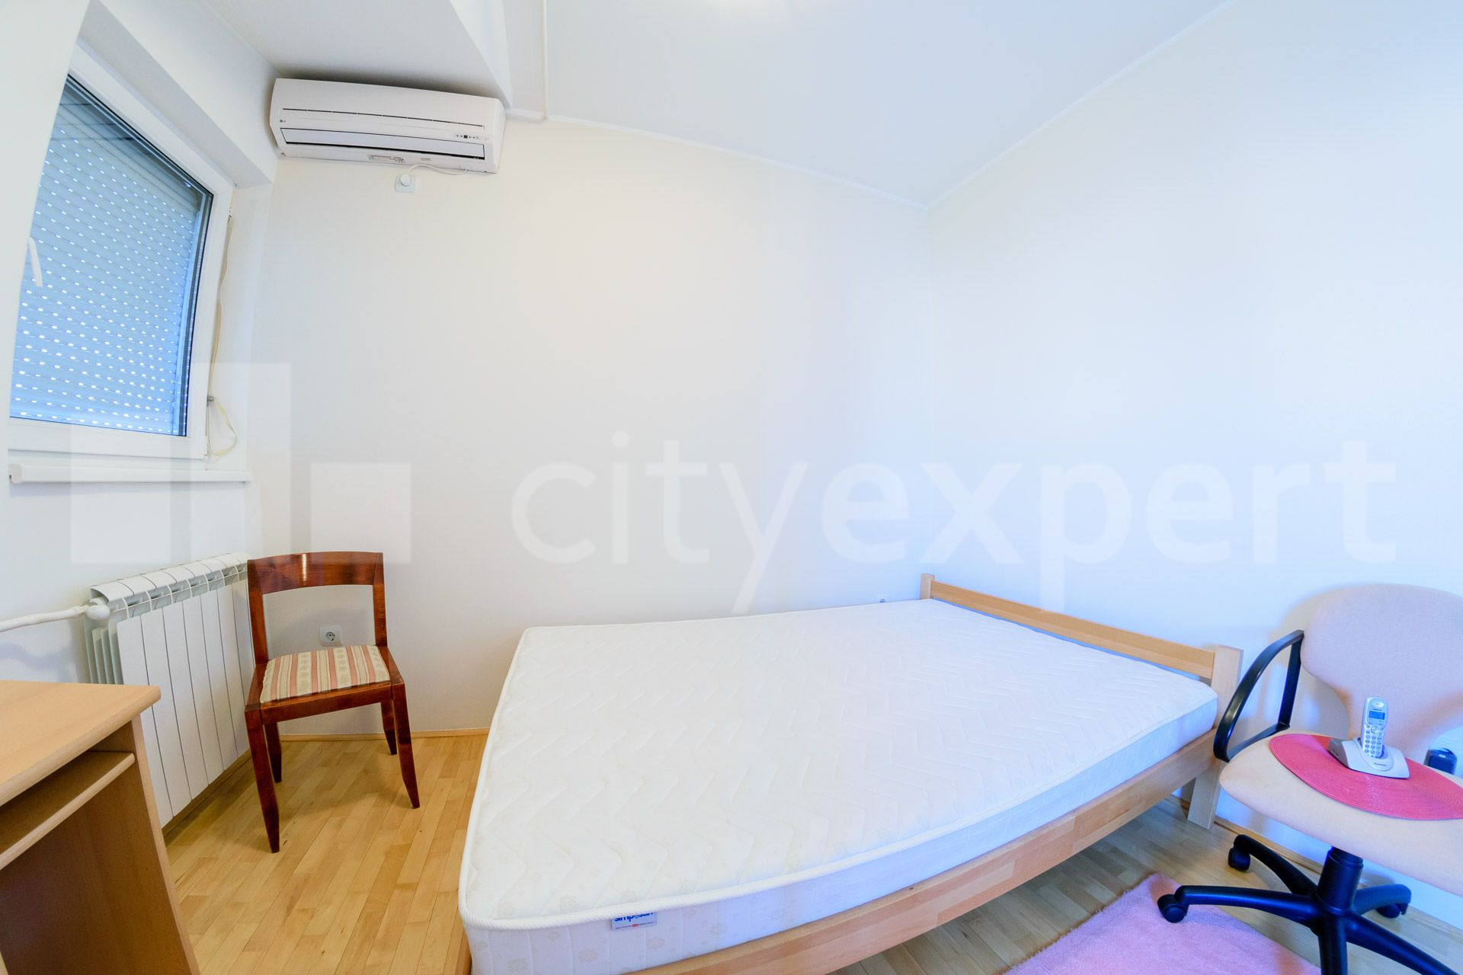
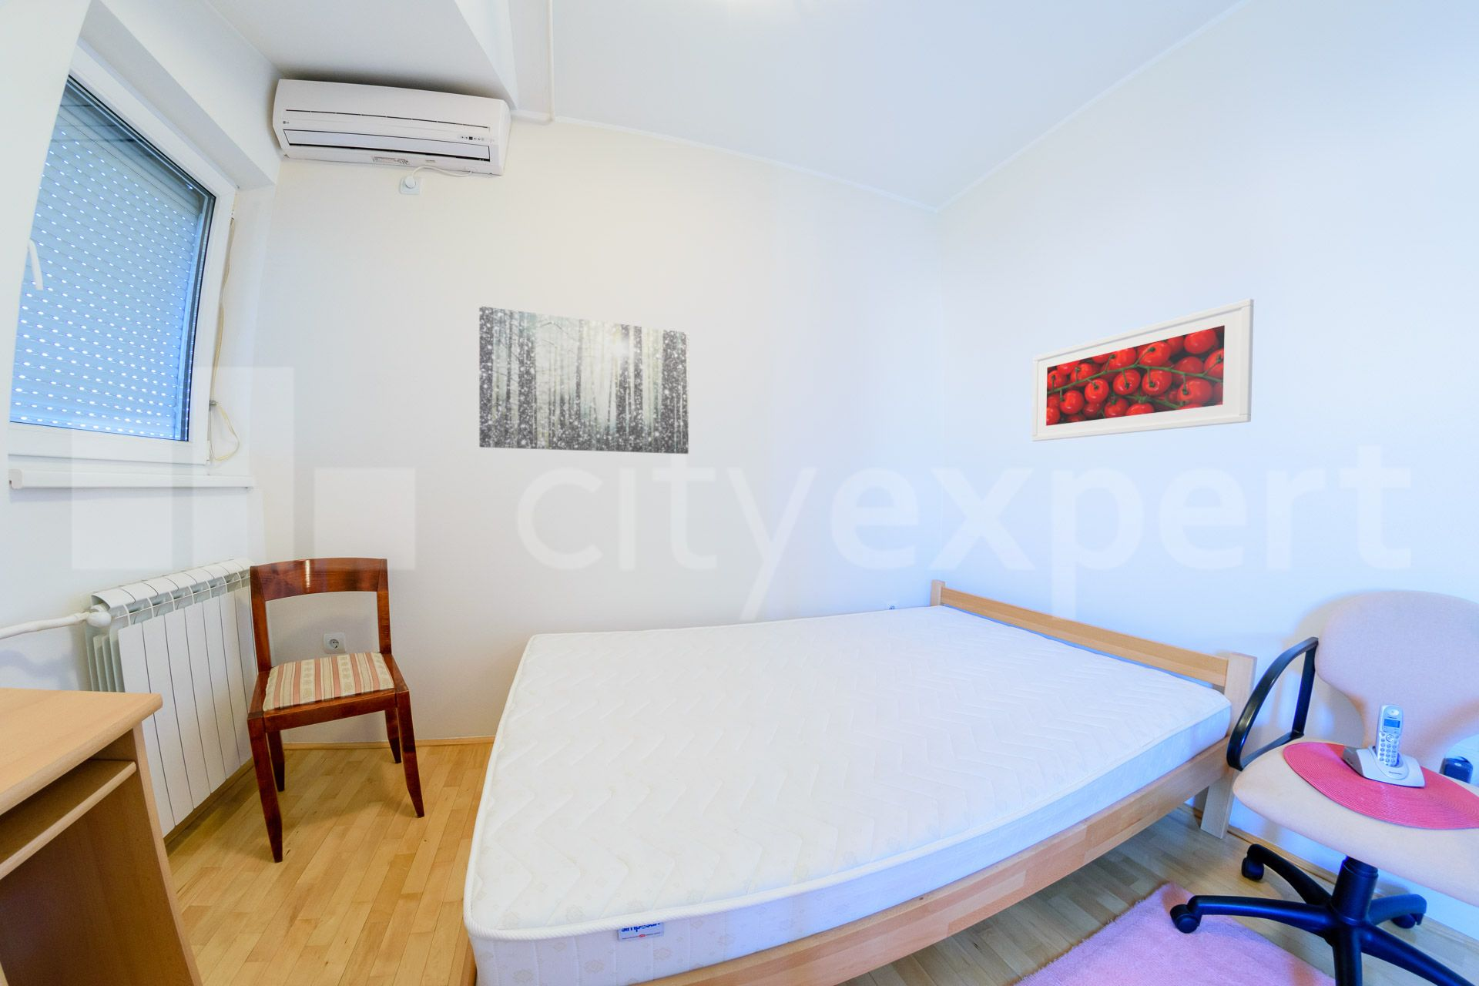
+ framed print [1031,298,1255,442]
+ wall art [479,305,690,454]
